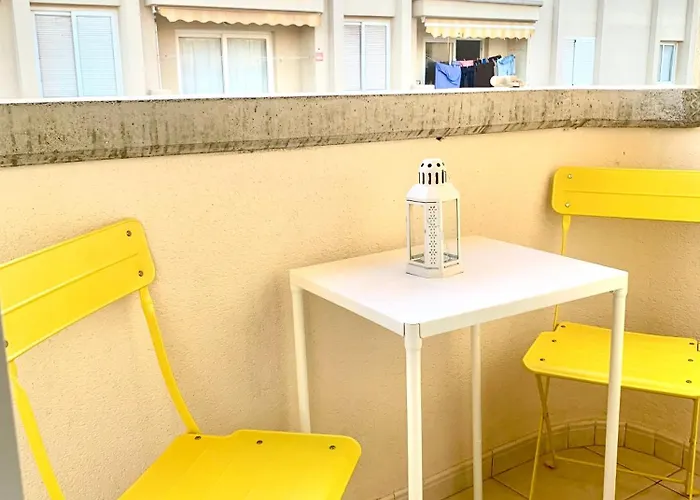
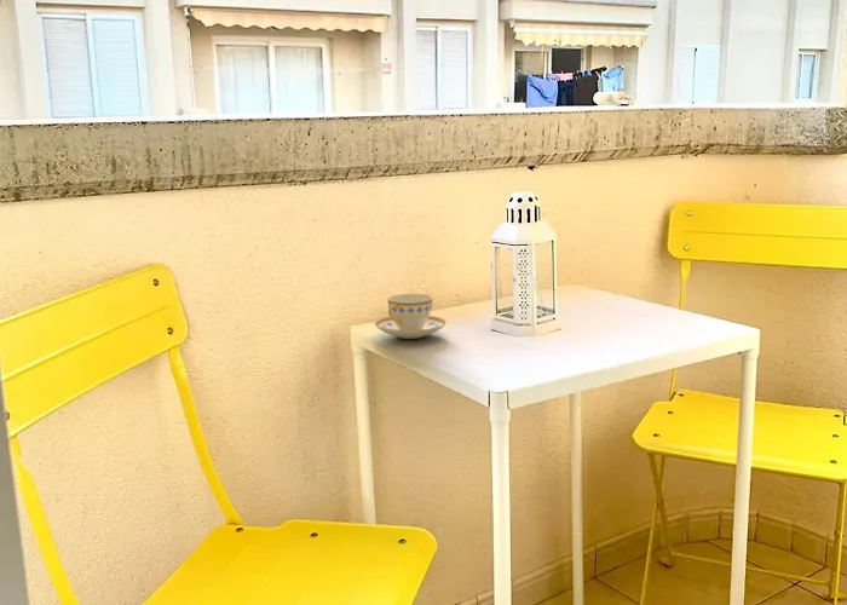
+ teacup [373,293,448,340]
